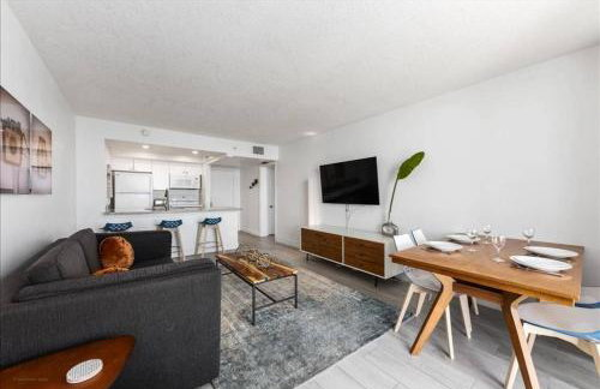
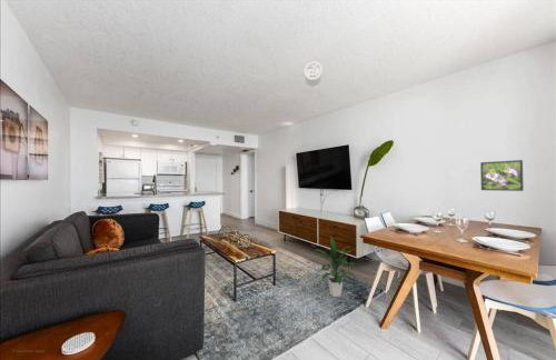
+ ceiling light [302,60,324,88]
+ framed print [479,159,525,192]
+ indoor plant [314,237,357,298]
